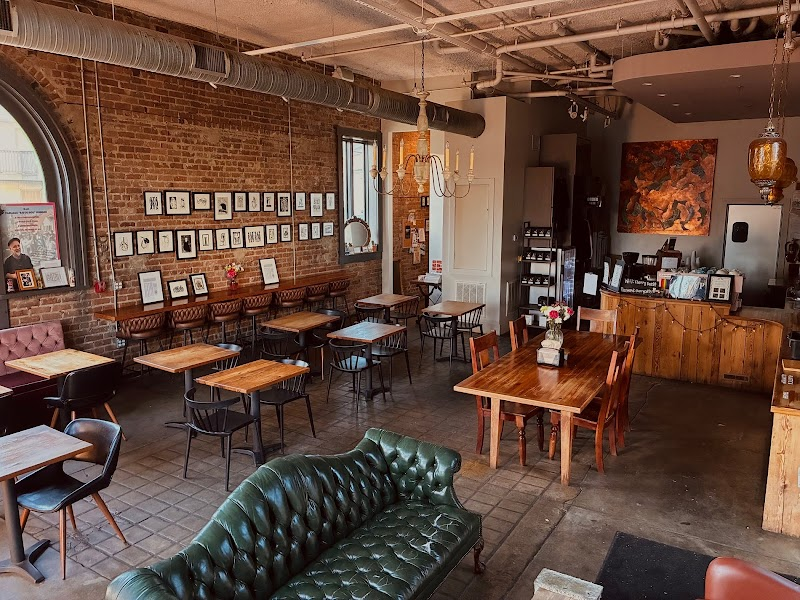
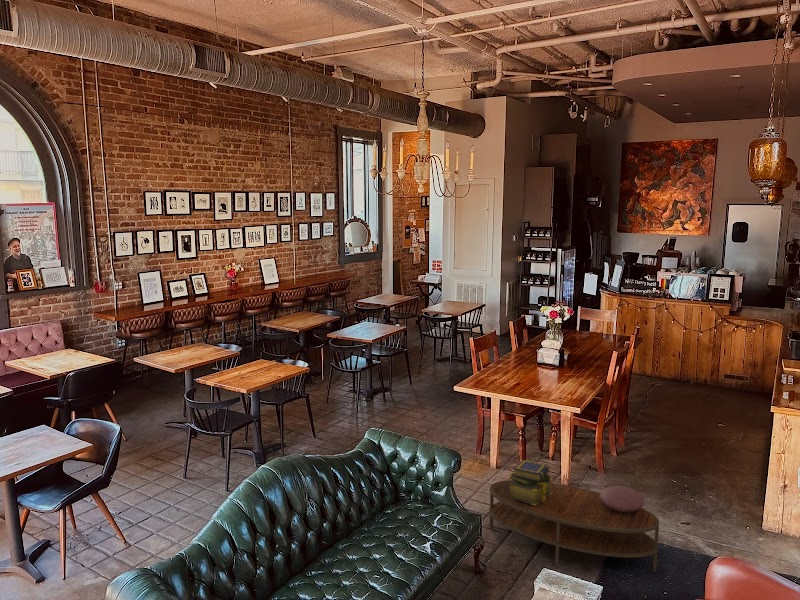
+ coffee table [488,479,660,573]
+ decorative bowl [600,485,645,512]
+ stack of books [507,459,553,506]
